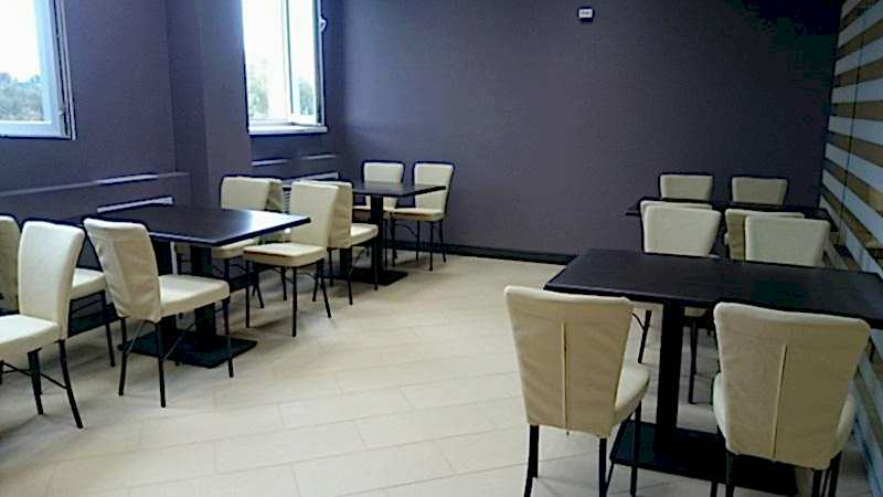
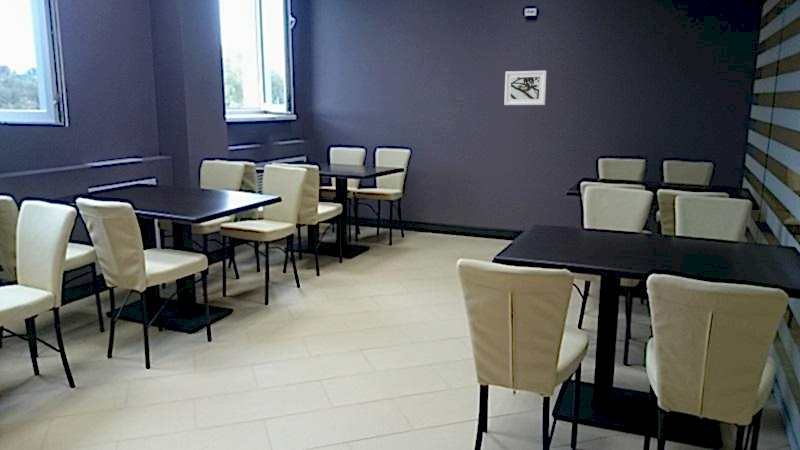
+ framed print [503,70,547,106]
